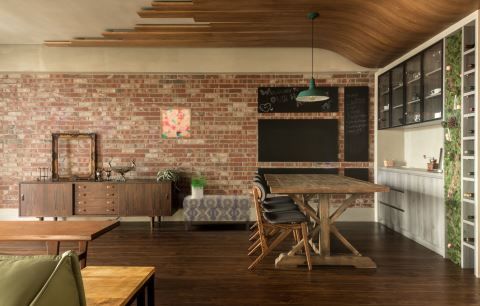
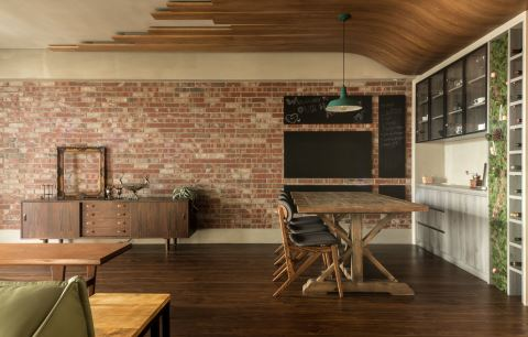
- potted plant [190,174,208,199]
- wall art [160,107,192,139]
- bench [182,194,252,231]
